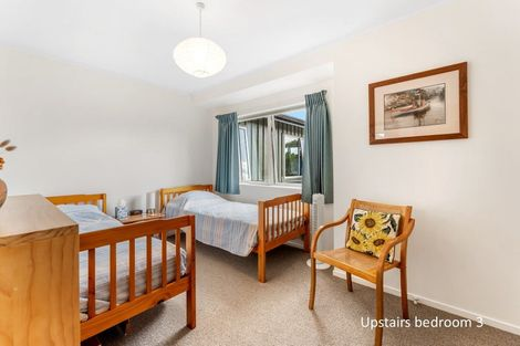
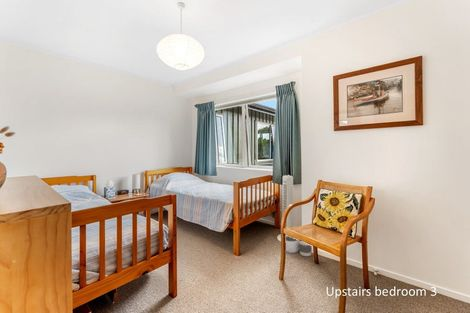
+ waste basket [285,235,313,257]
